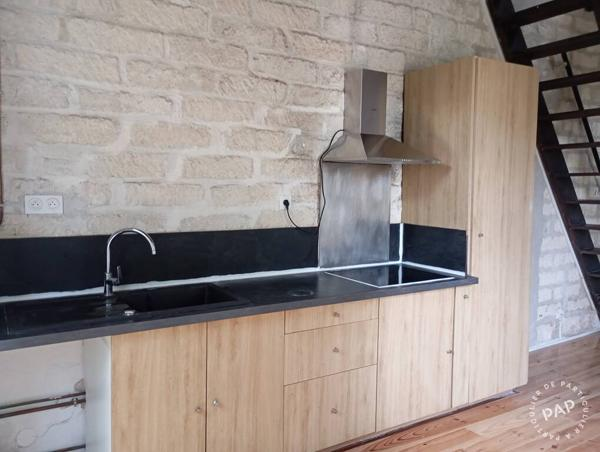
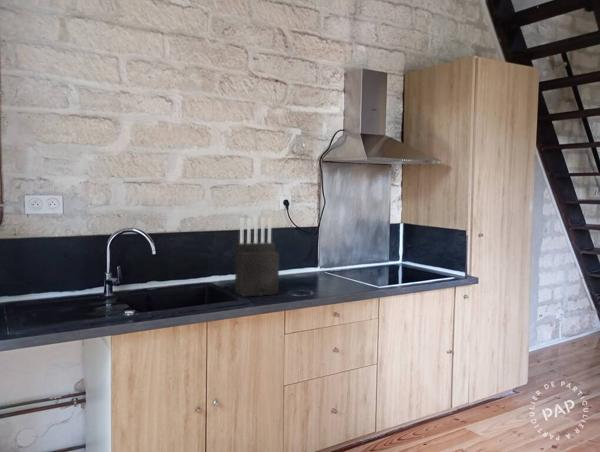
+ knife block [234,217,280,298]
